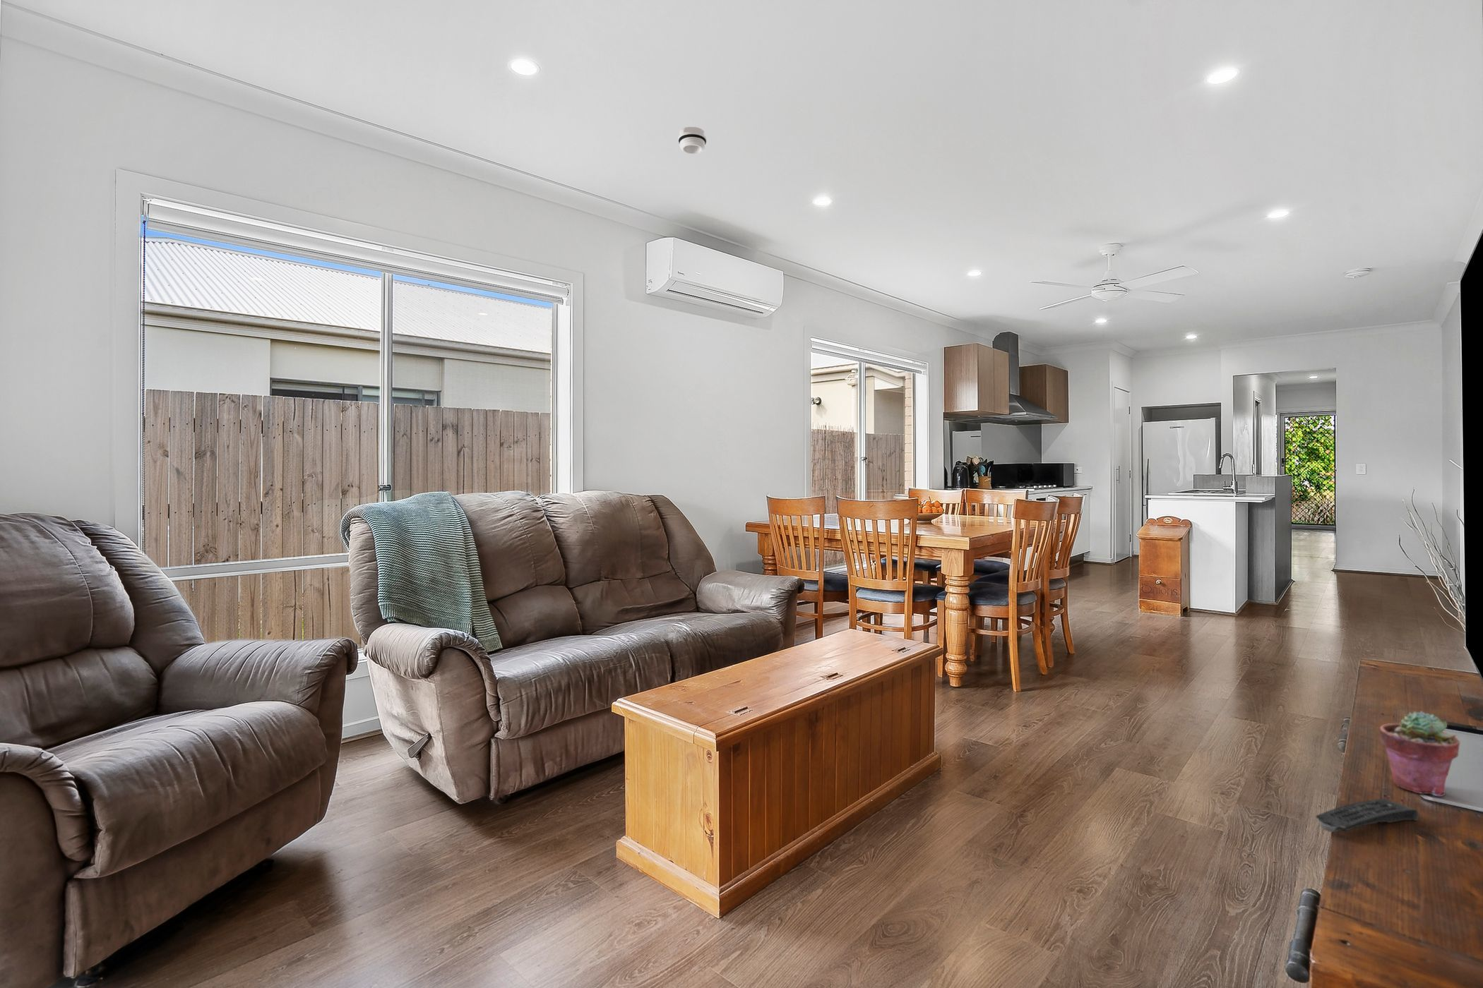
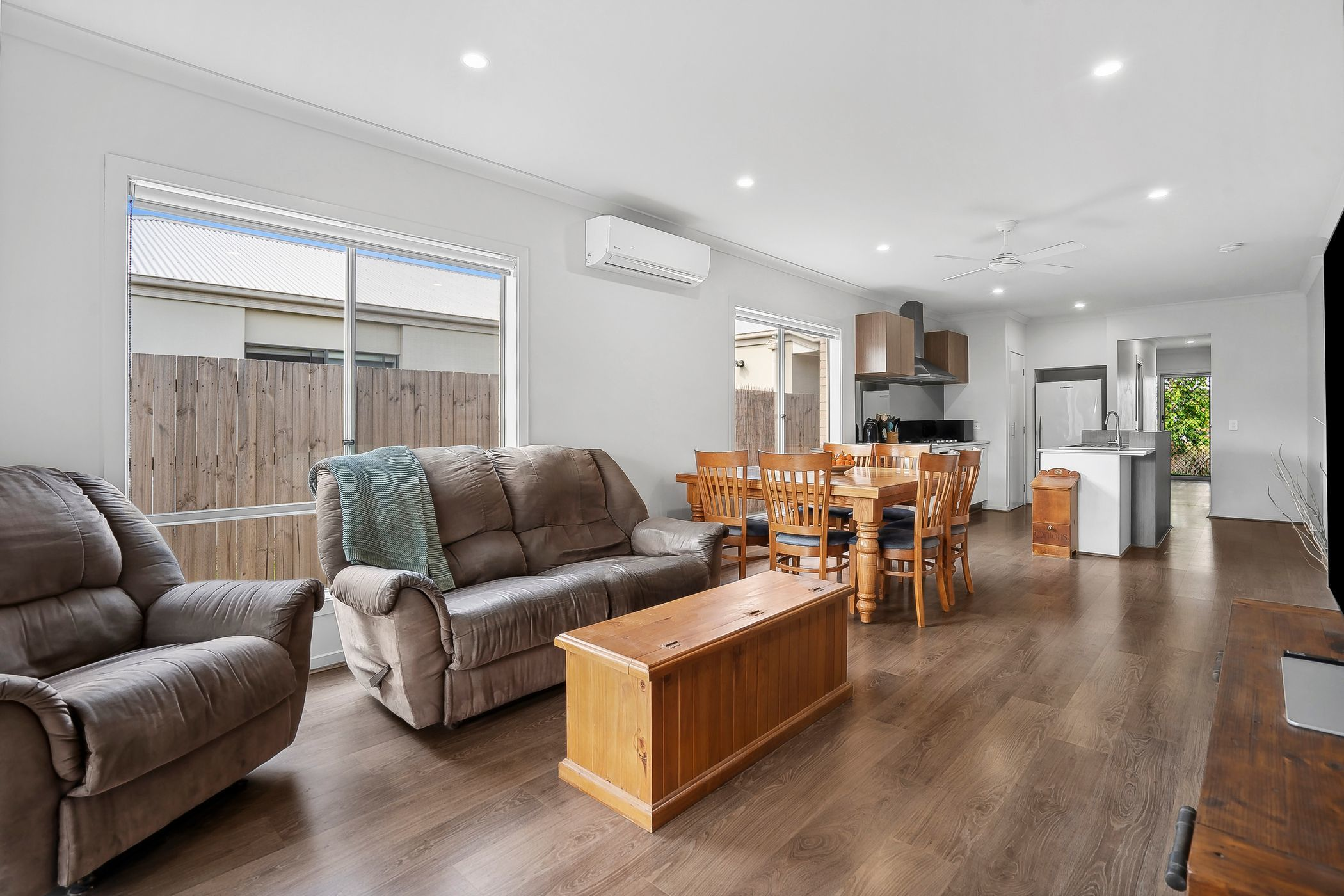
- remote control [1315,798,1419,833]
- smoke detector [678,127,707,155]
- potted succulent [1379,710,1461,797]
